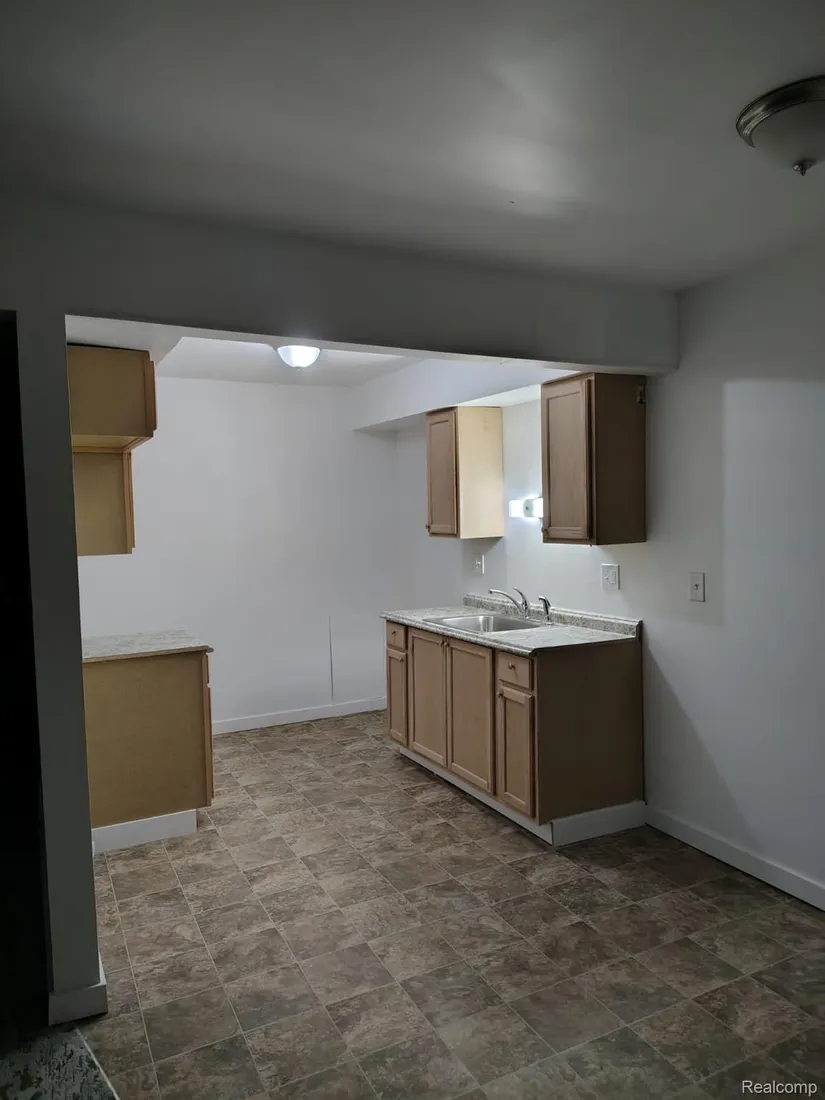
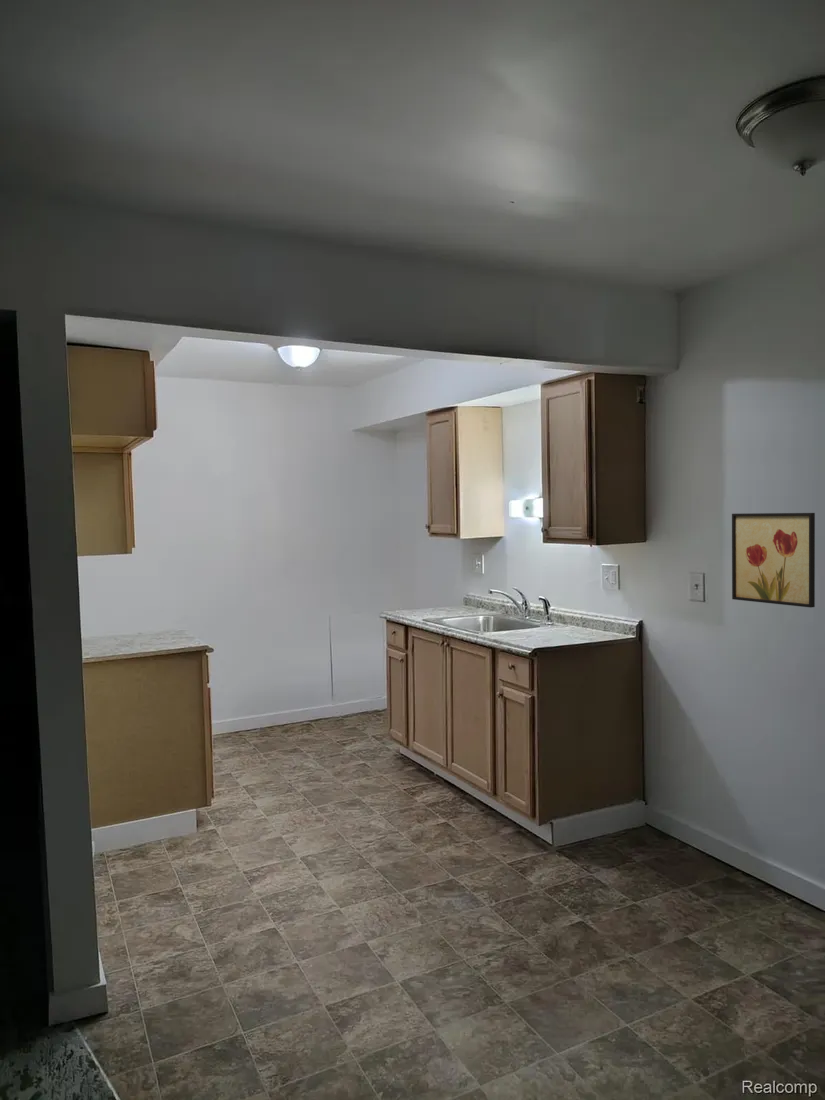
+ wall art [731,512,816,609]
